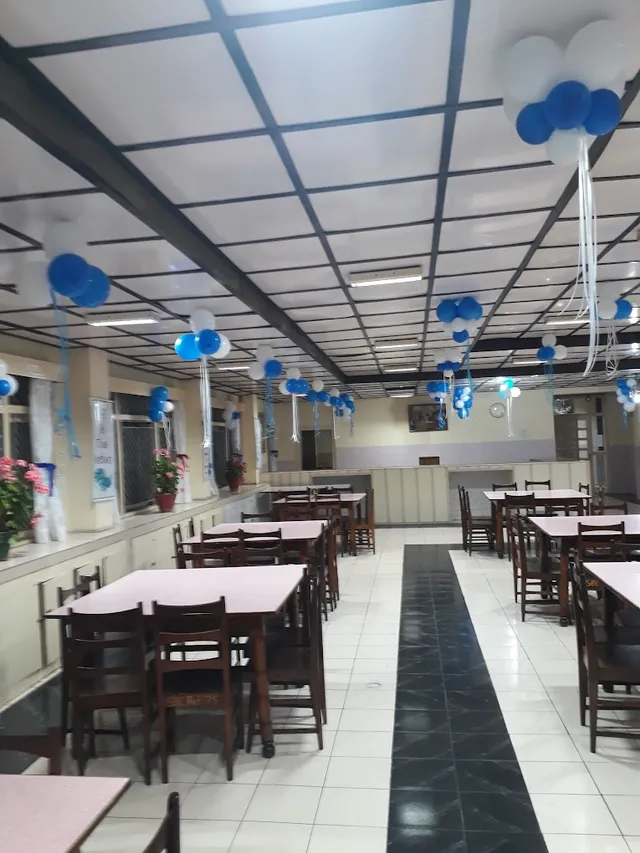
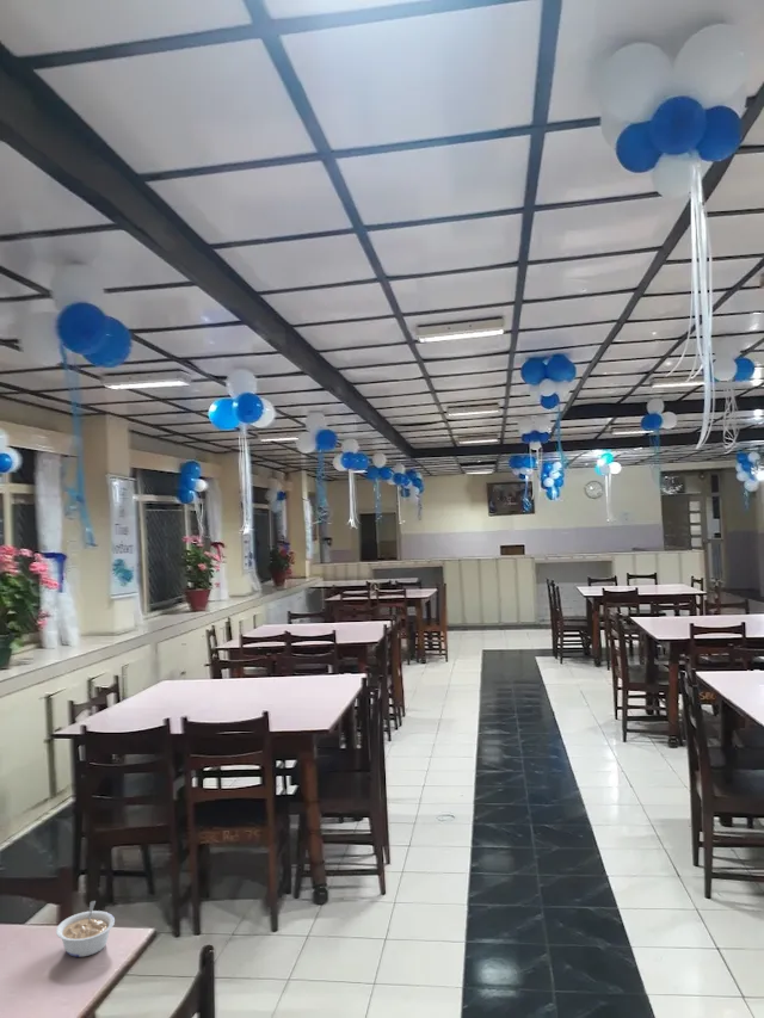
+ legume [55,900,116,958]
